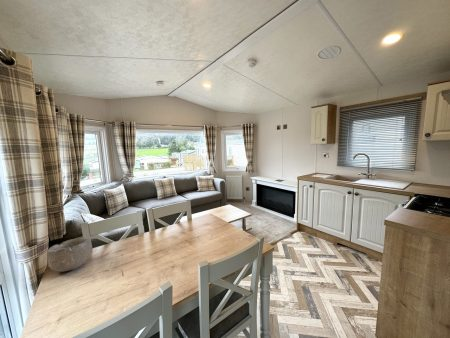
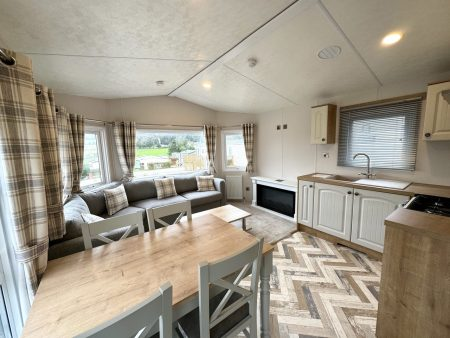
- bowl [46,237,92,273]
